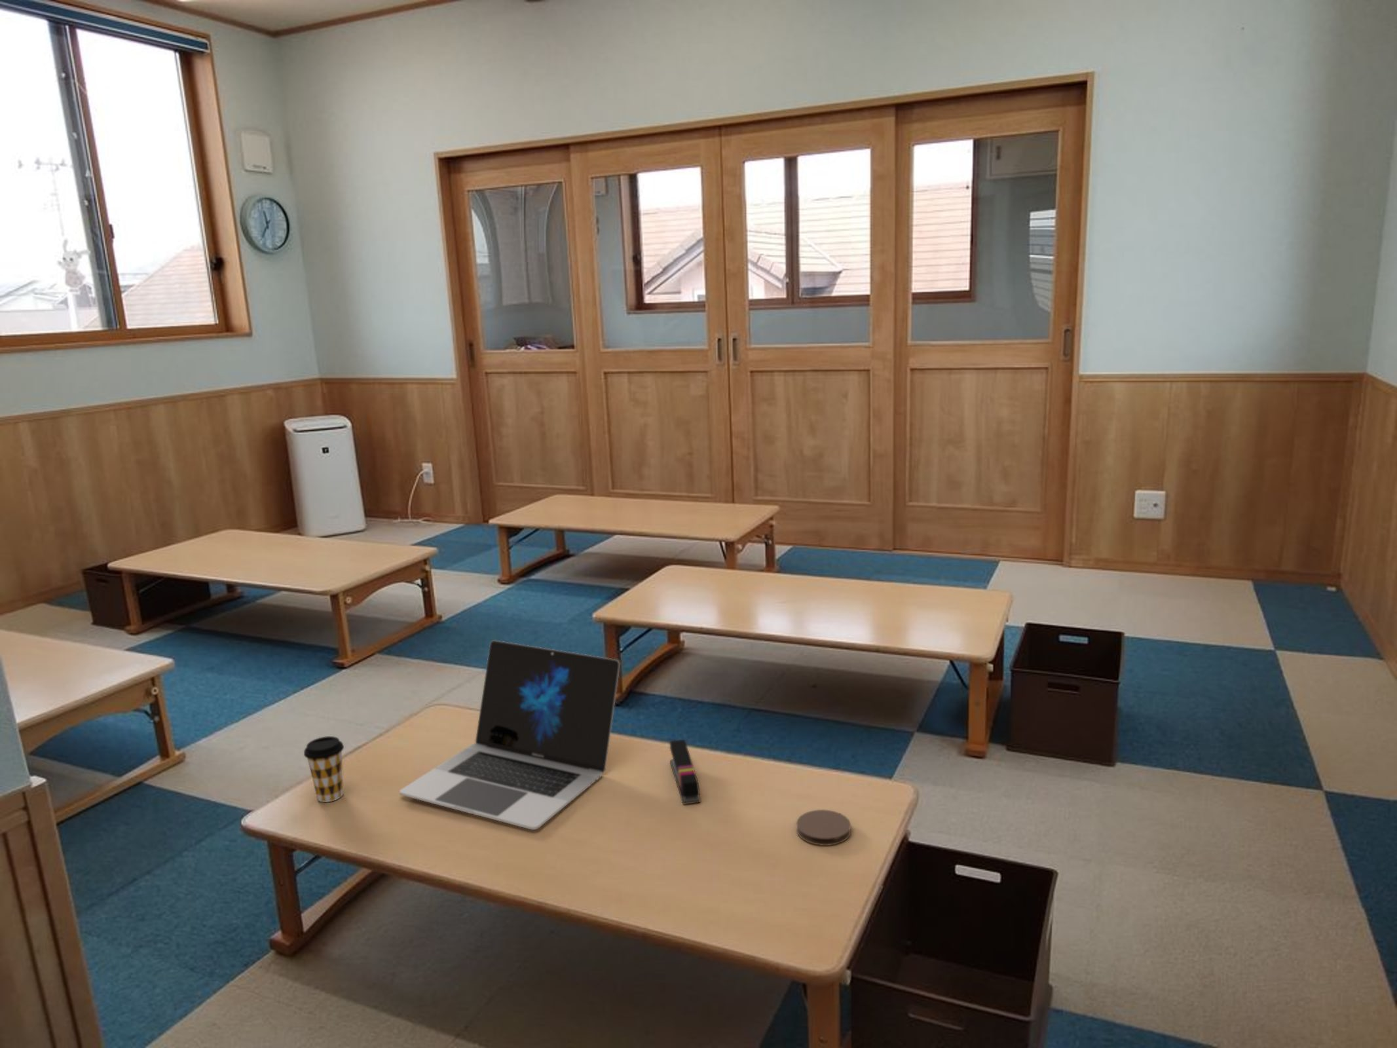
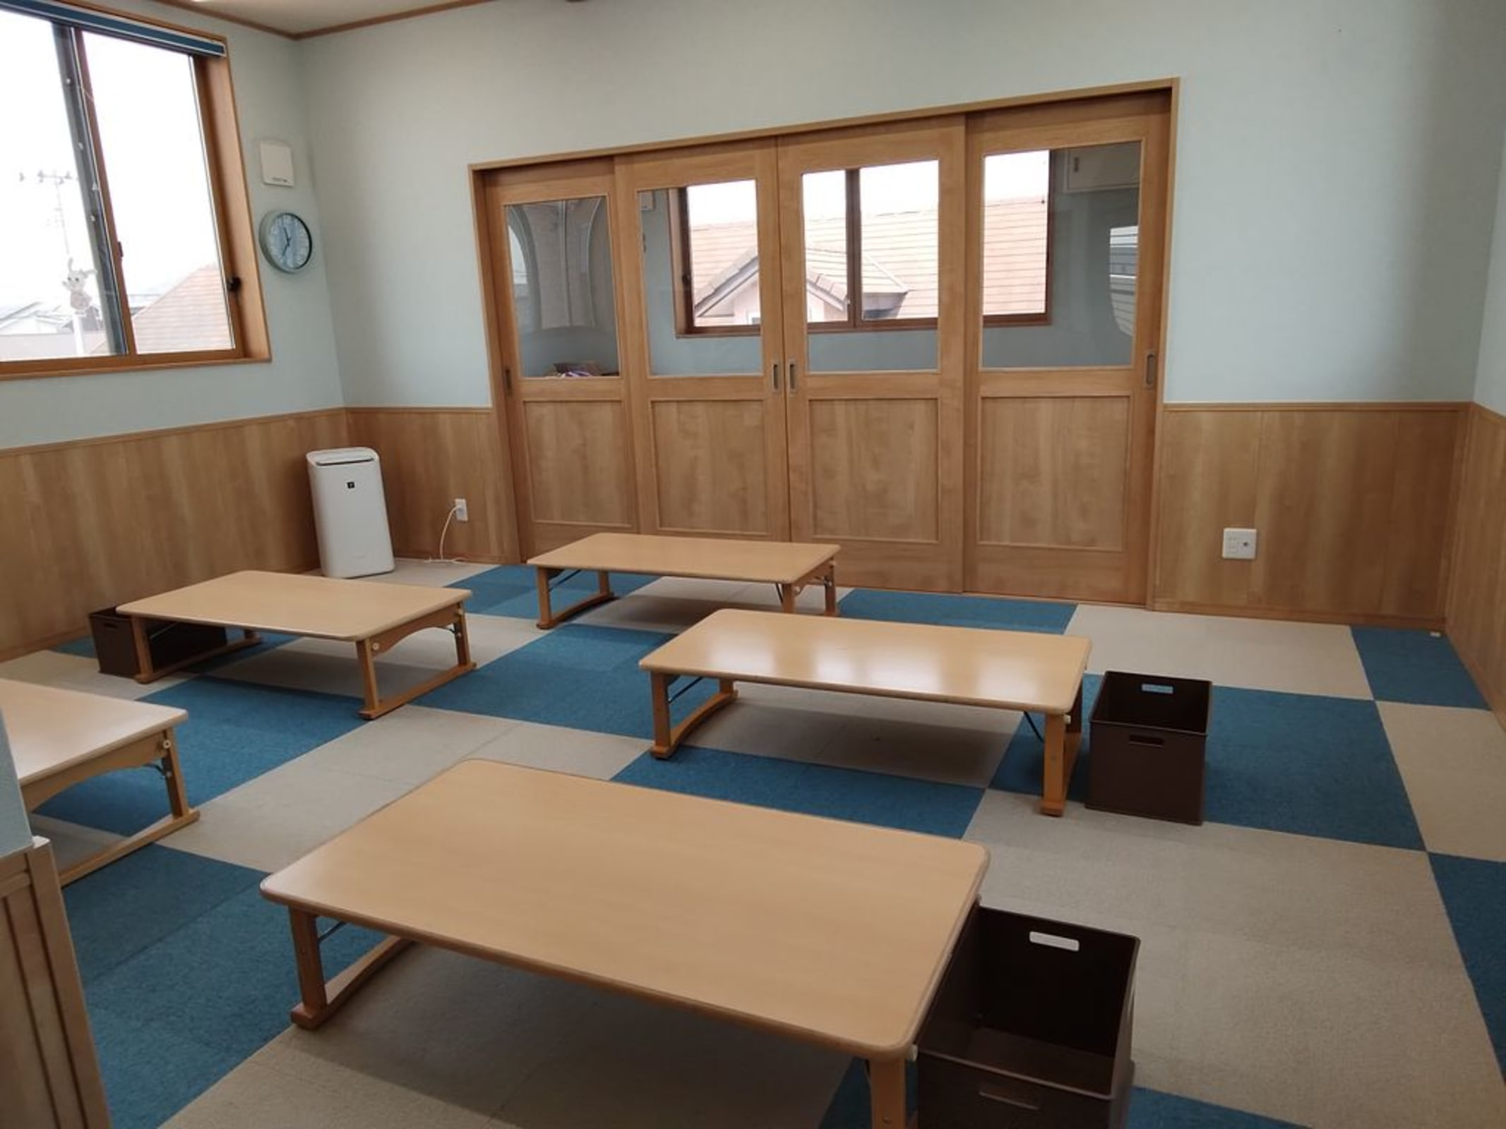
- laptop [399,640,620,830]
- coffee cup [303,735,345,803]
- stapler [669,739,701,805]
- coaster [796,809,851,847]
